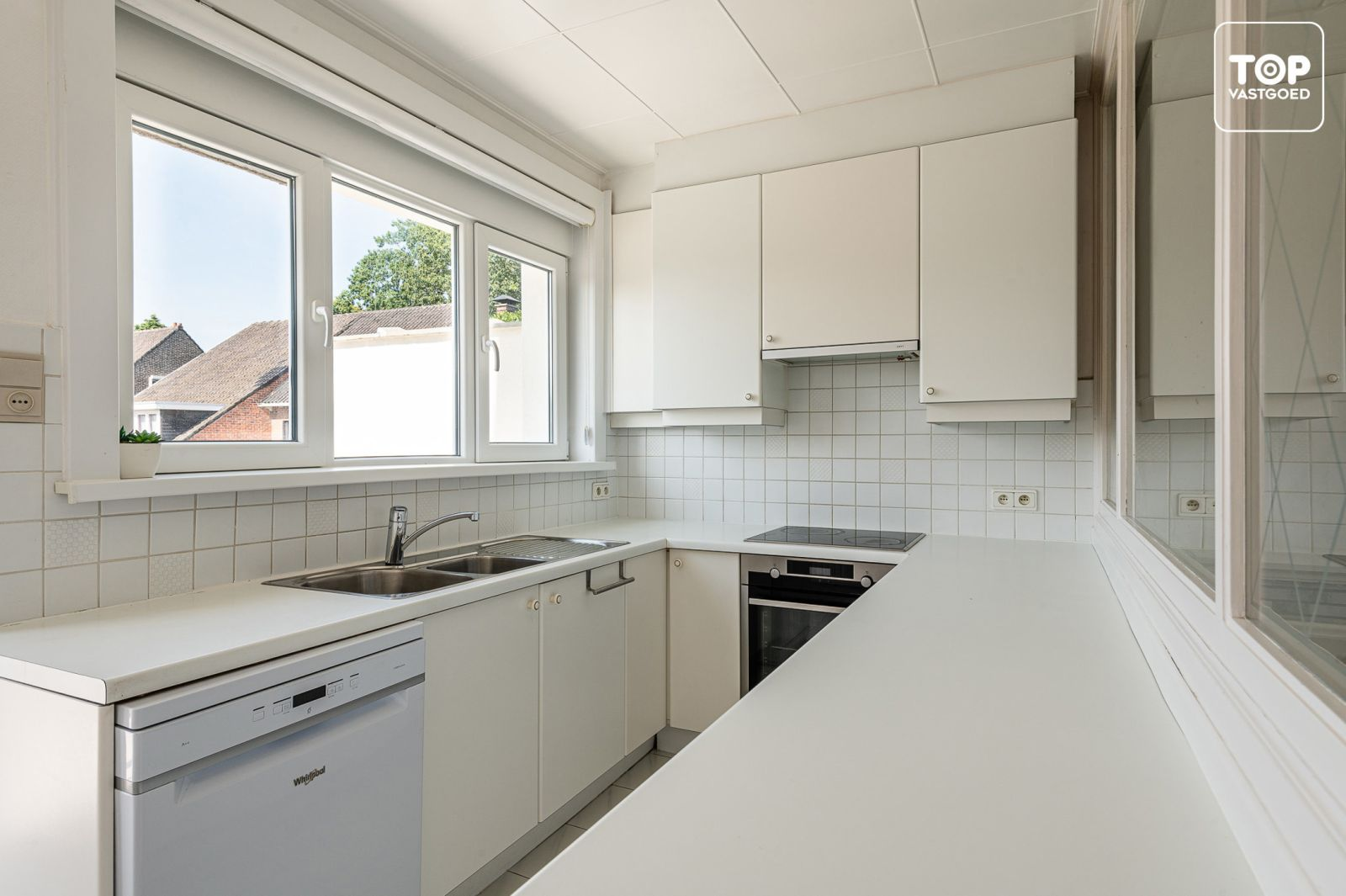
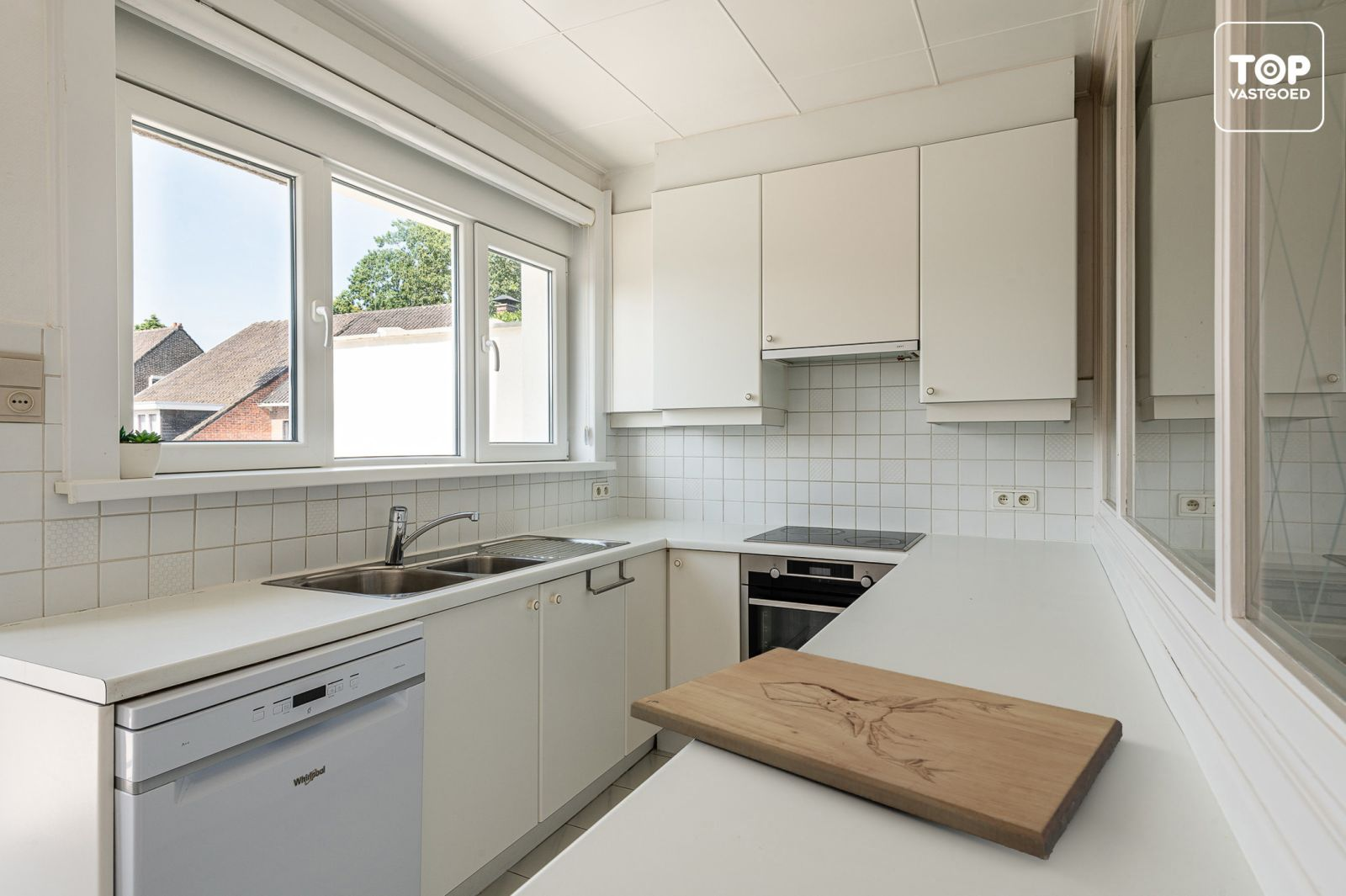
+ cutting board [629,646,1124,862]
